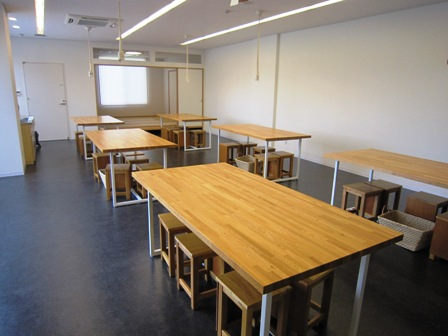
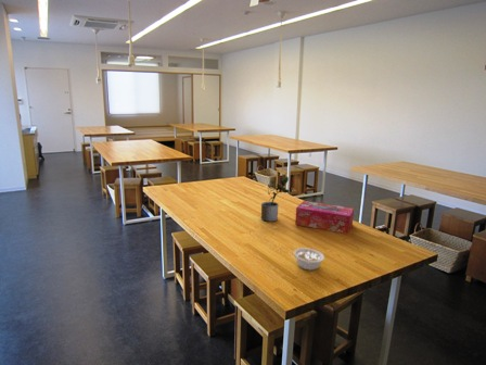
+ tissue box [294,200,355,235]
+ potted plant [260,176,291,223]
+ legume [293,247,325,272]
